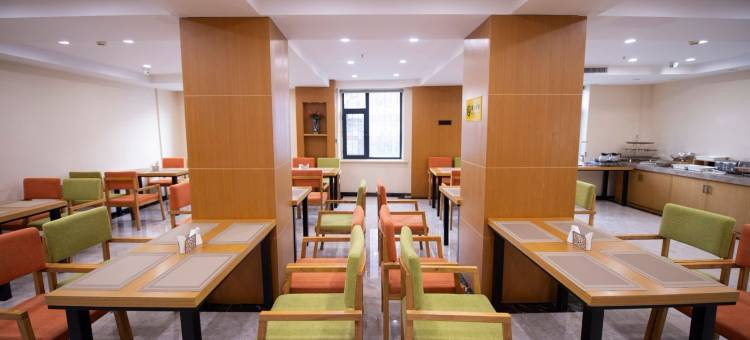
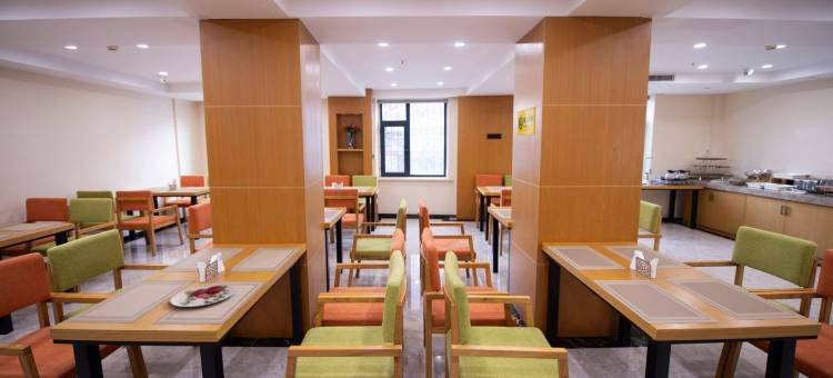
+ plate [169,284,235,308]
